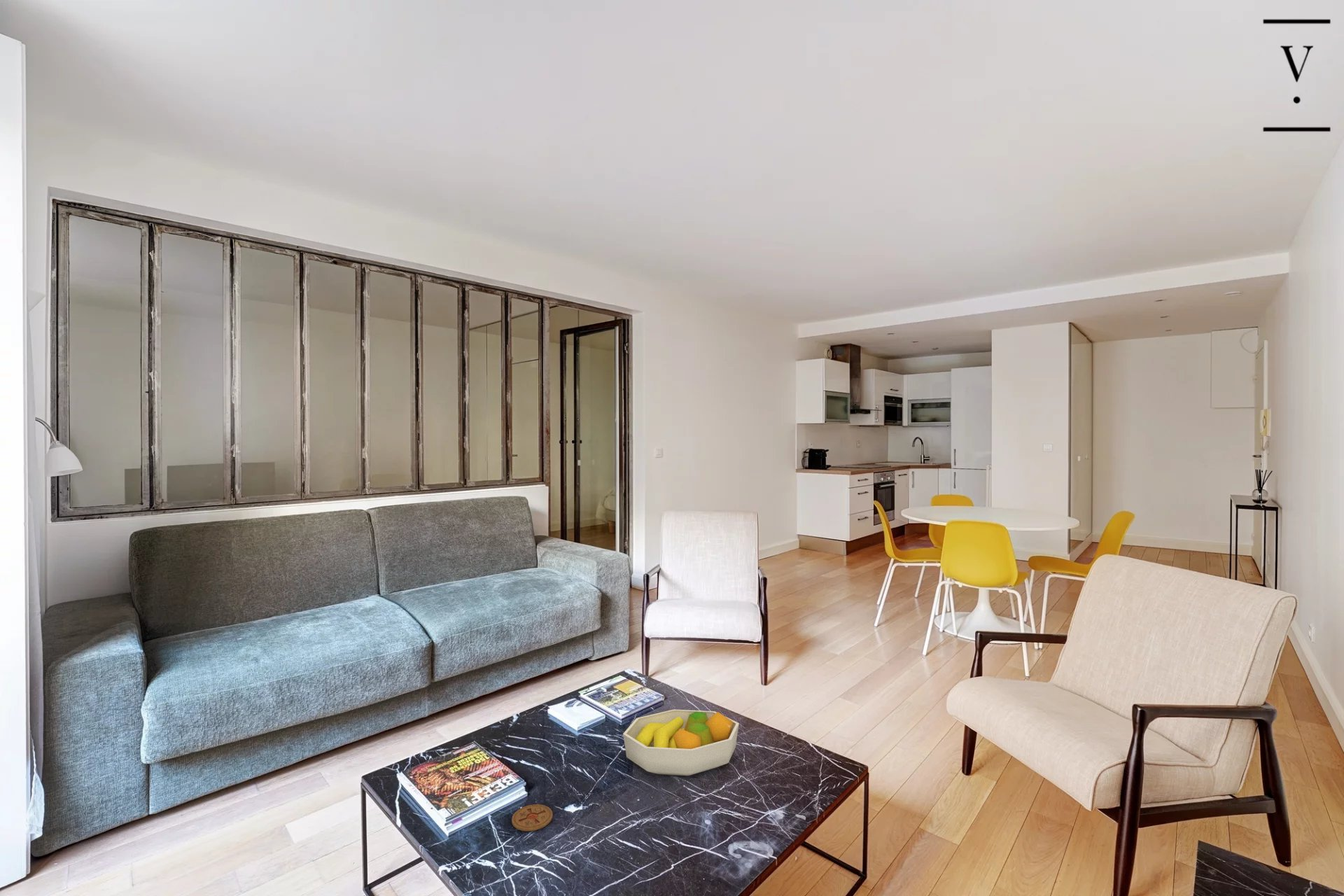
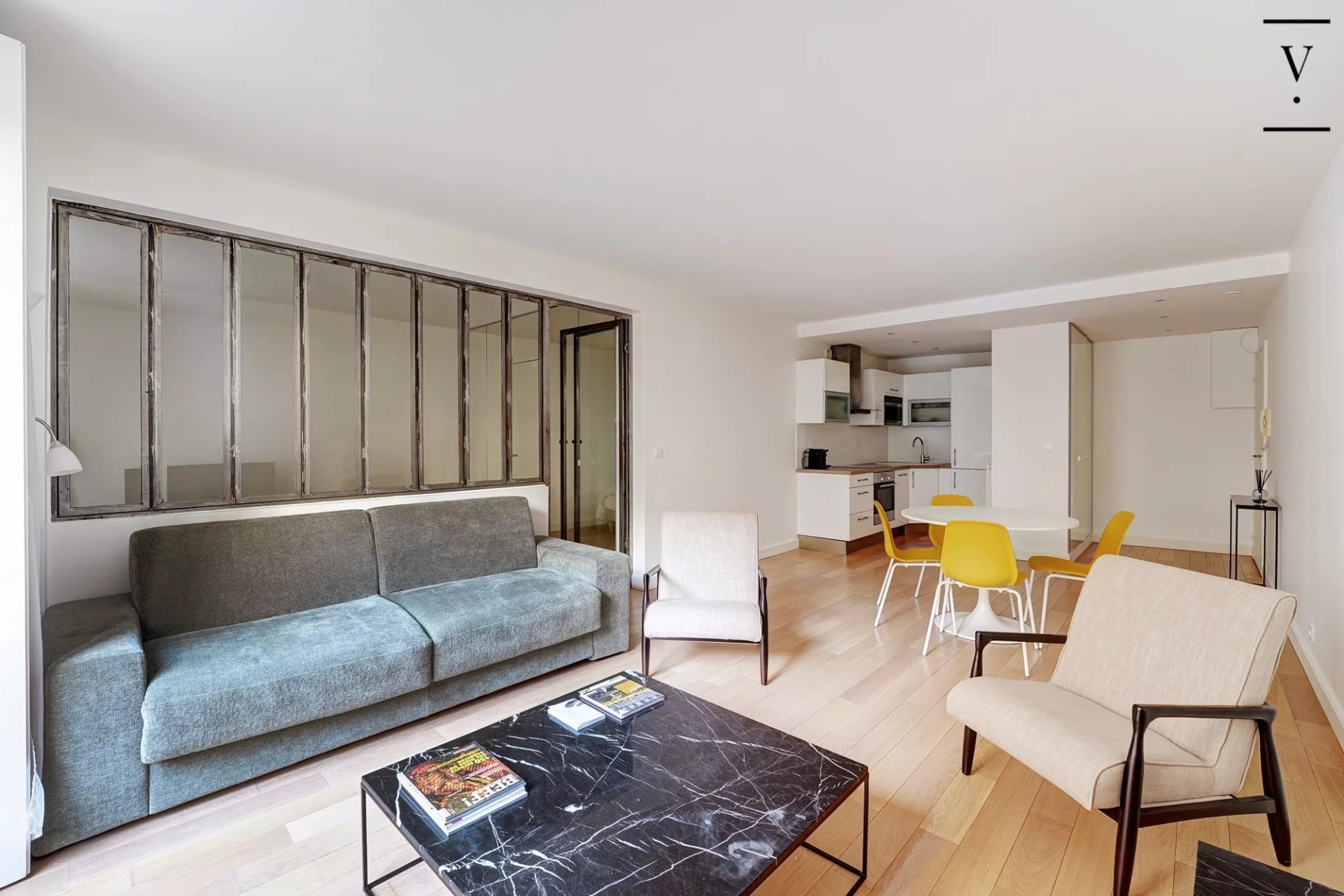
- coaster [511,804,553,832]
- fruit bowl [622,709,740,776]
